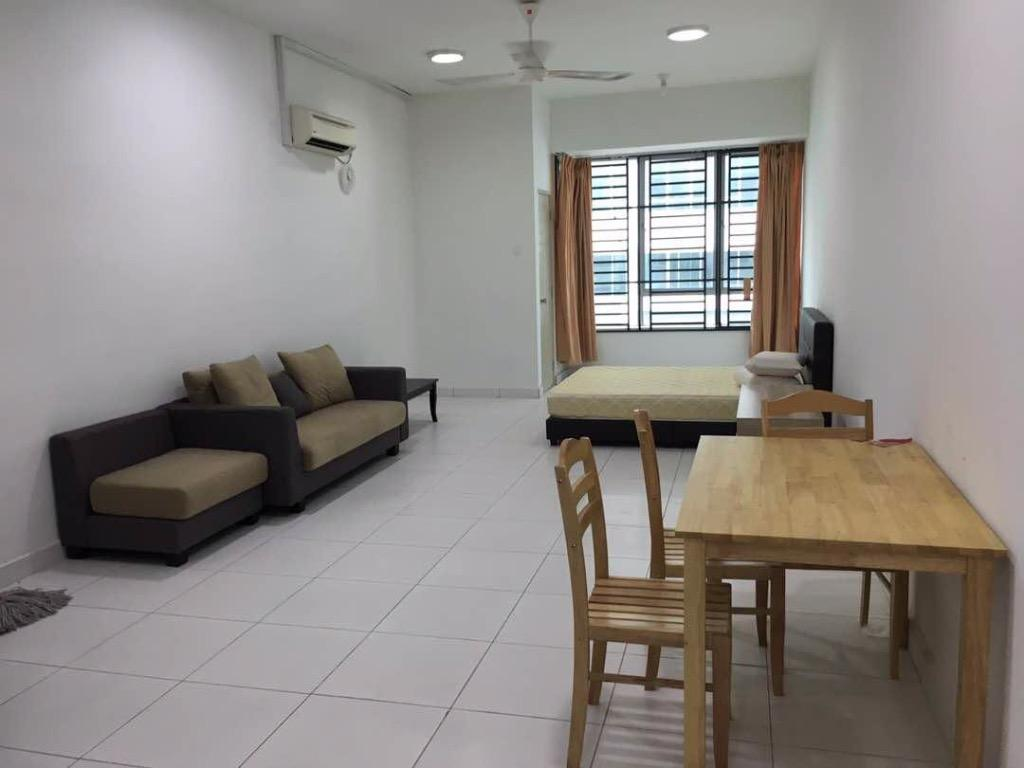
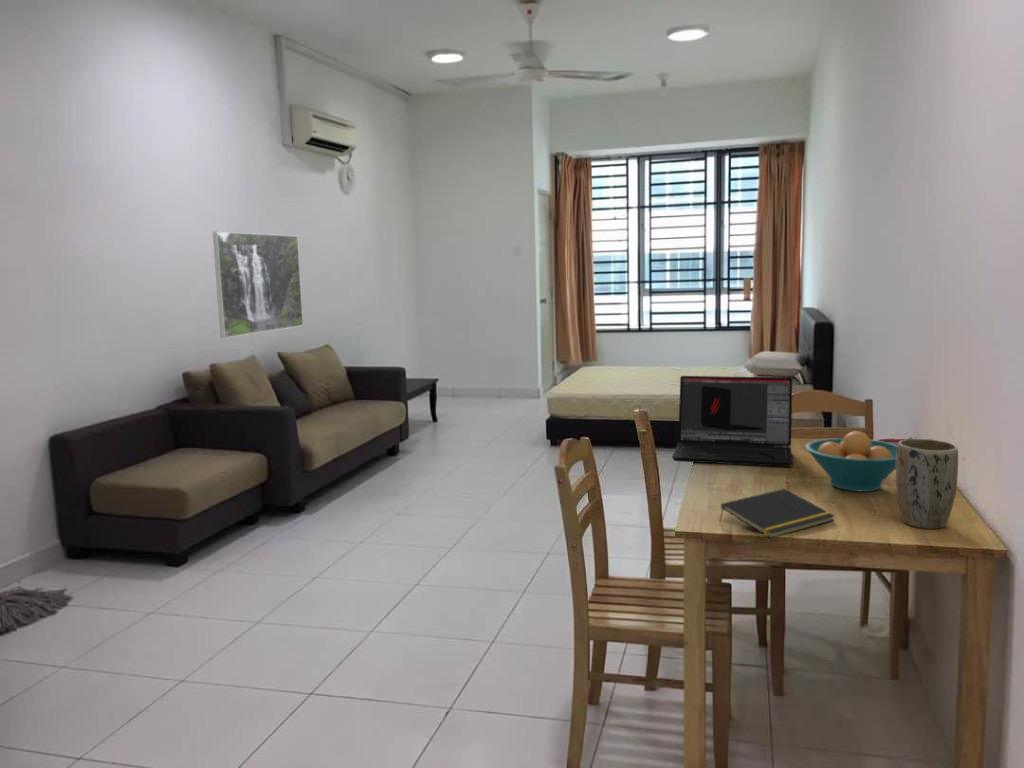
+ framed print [212,231,304,339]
+ fruit bowl [804,430,898,493]
+ notepad [719,488,836,539]
+ laptop [671,375,794,468]
+ plant pot [895,438,959,530]
